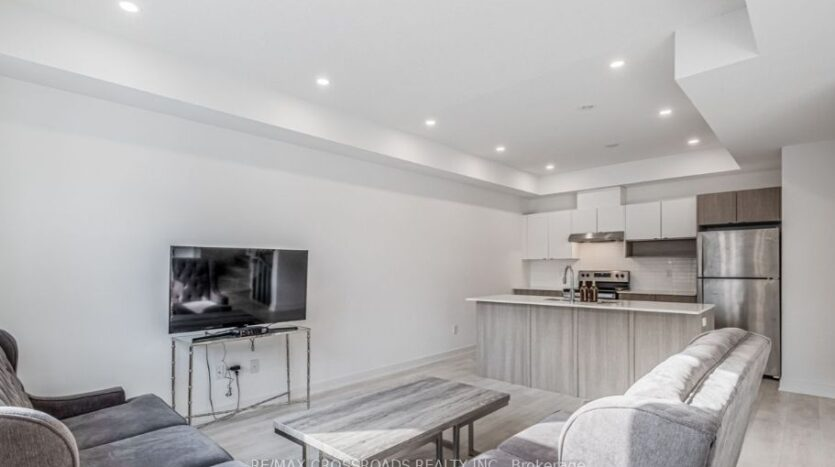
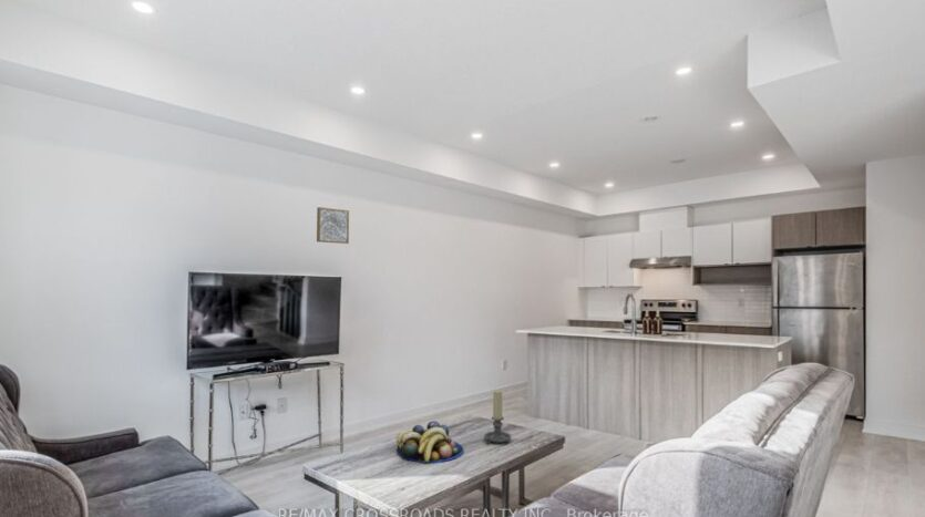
+ candle holder [483,389,512,445]
+ wall art [316,206,350,245]
+ fruit bowl [395,420,464,465]
